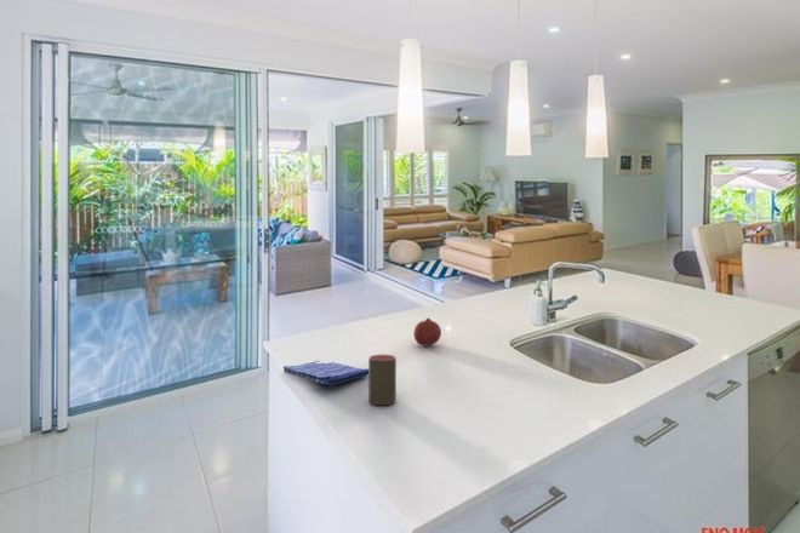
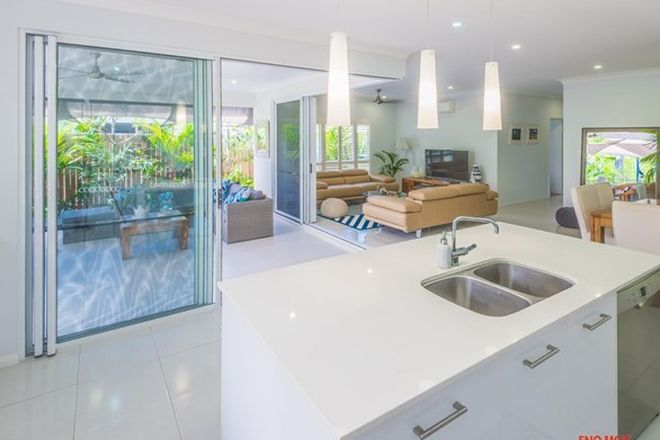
- dish towel [282,360,368,386]
- cup [367,354,398,406]
- fruit [413,317,442,346]
